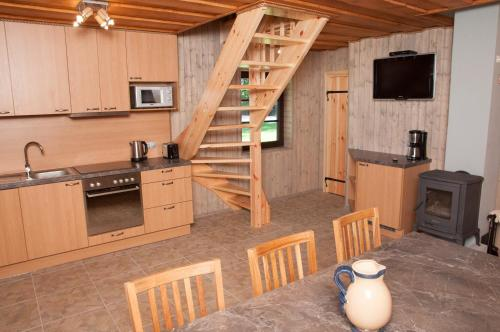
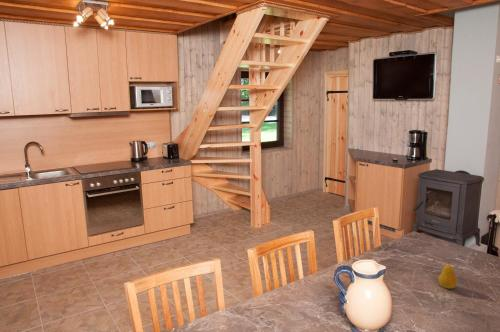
+ fruit [438,260,458,290]
